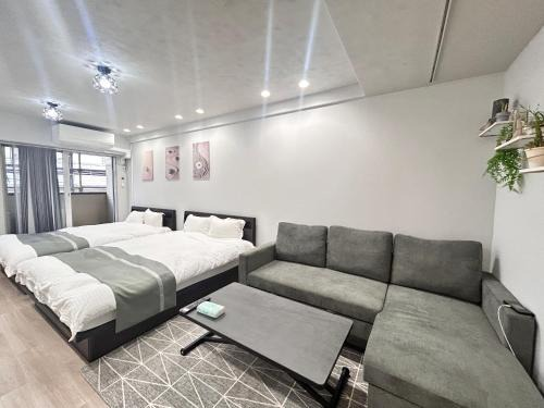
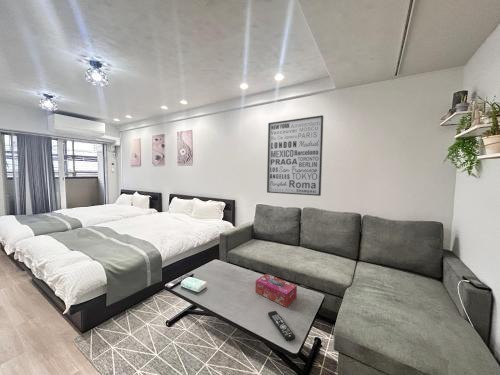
+ wall art [266,114,324,197]
+ remote control [267,310,296,342]
+ tissue box [255,273,298,308]
